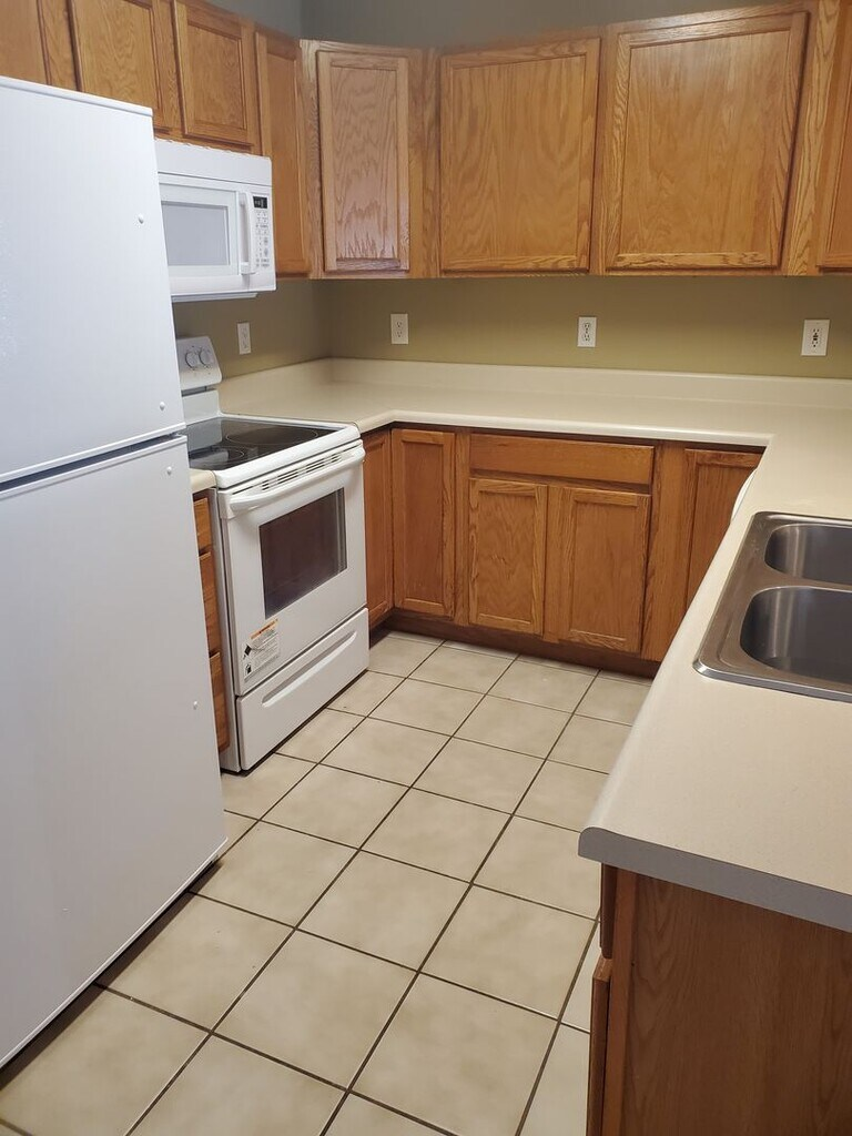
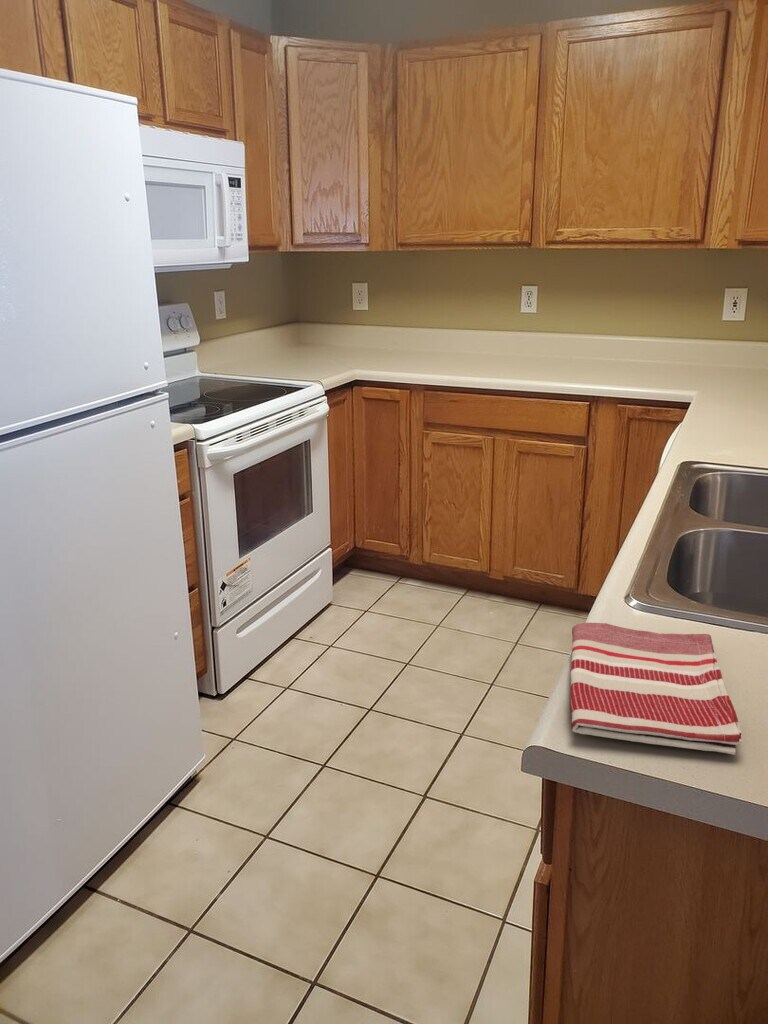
+ dish towel [569,622,743,756]
